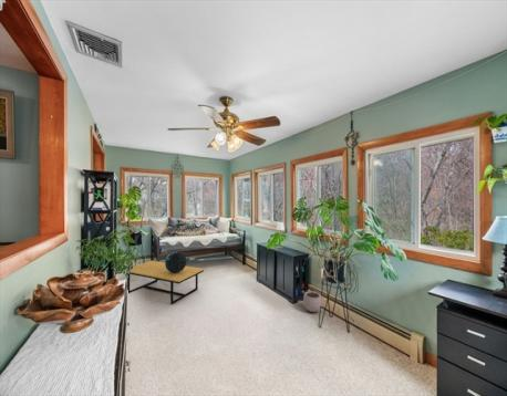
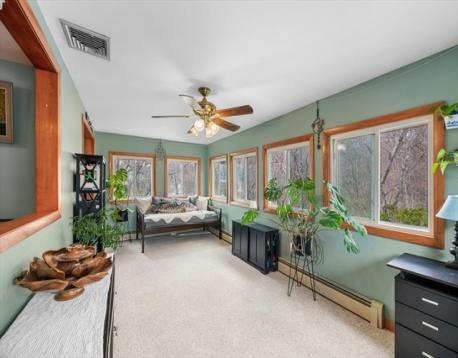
- decorative globe [164,251,188,273]
- coffee table [126,260,205,305]
- plant pot [302,289,323,313]
